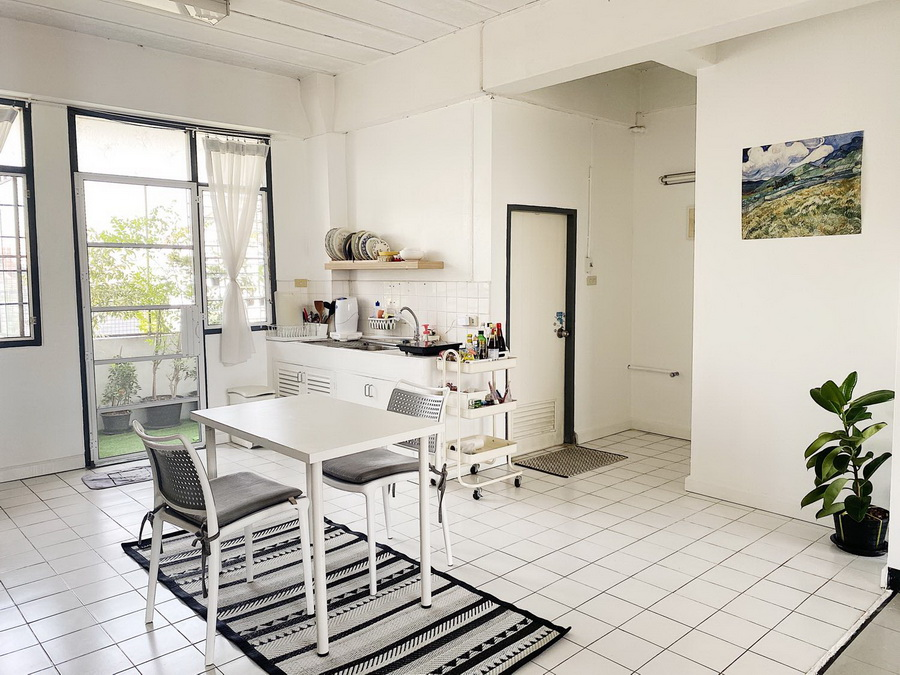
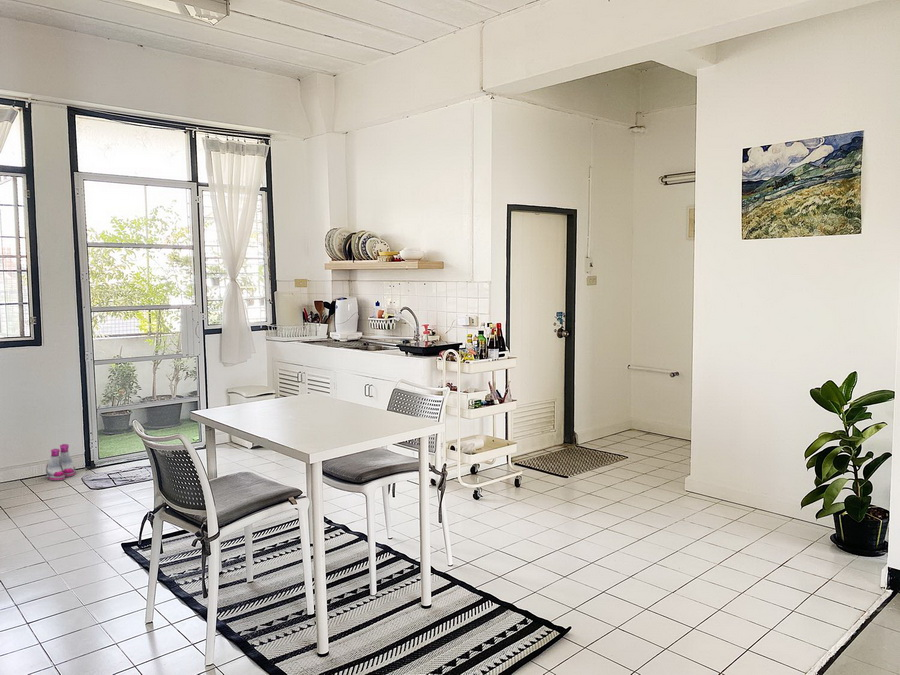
+ boots [45,443,76,481]
